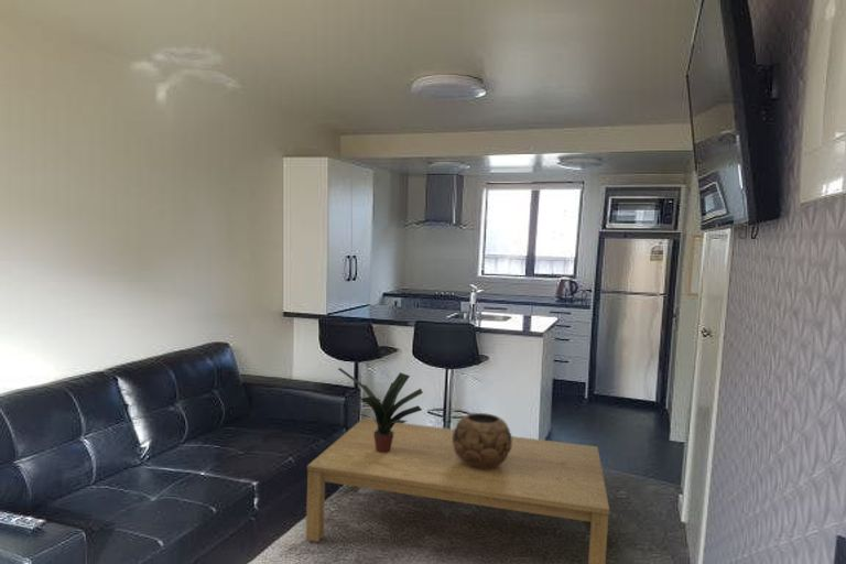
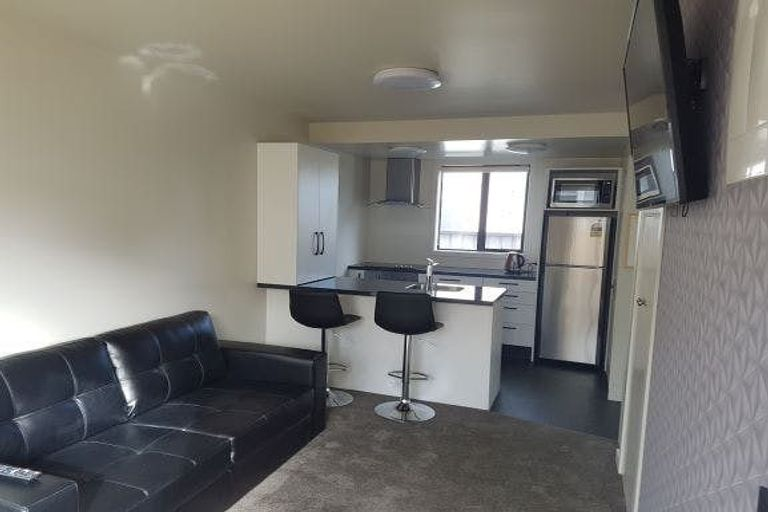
- decorative bowl [453,412,512,469]
- coffee table [305,417,610,564]
- potted plant [337,367,424,453]
